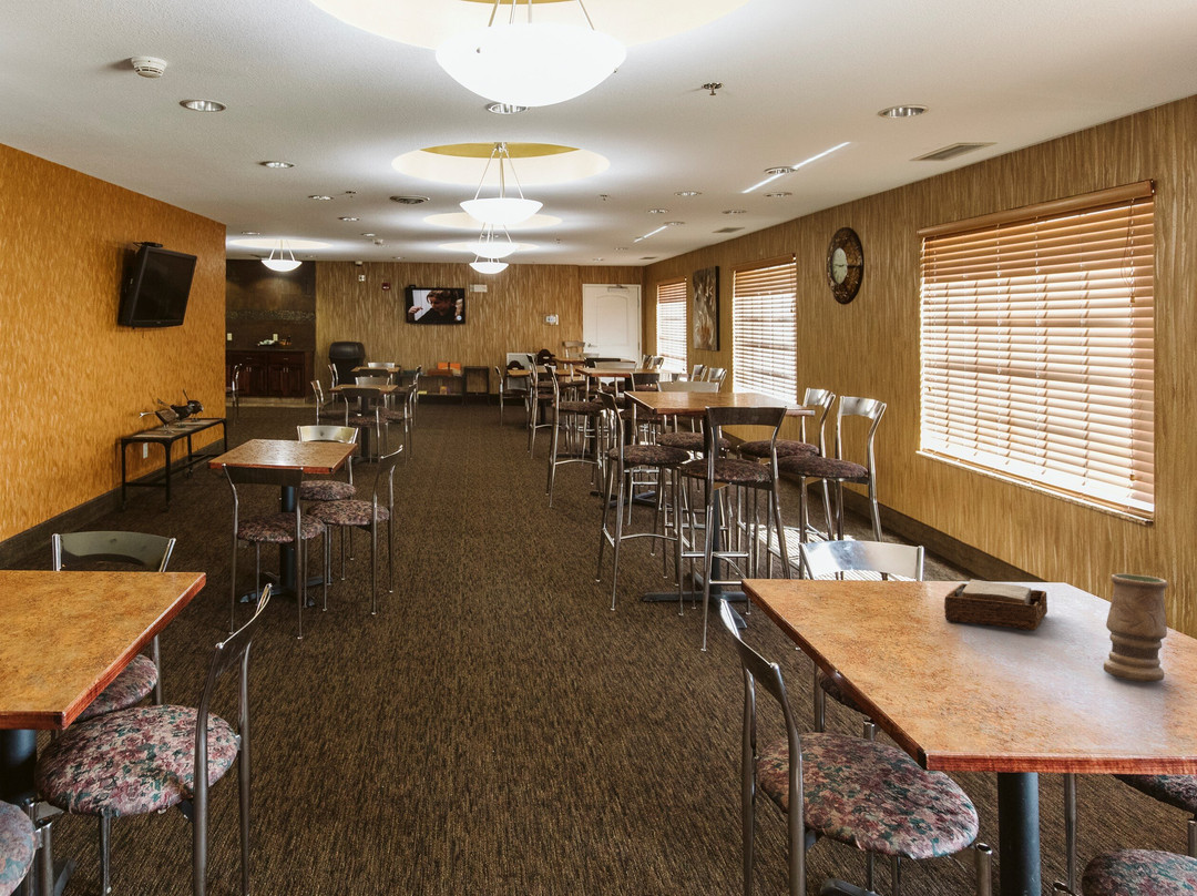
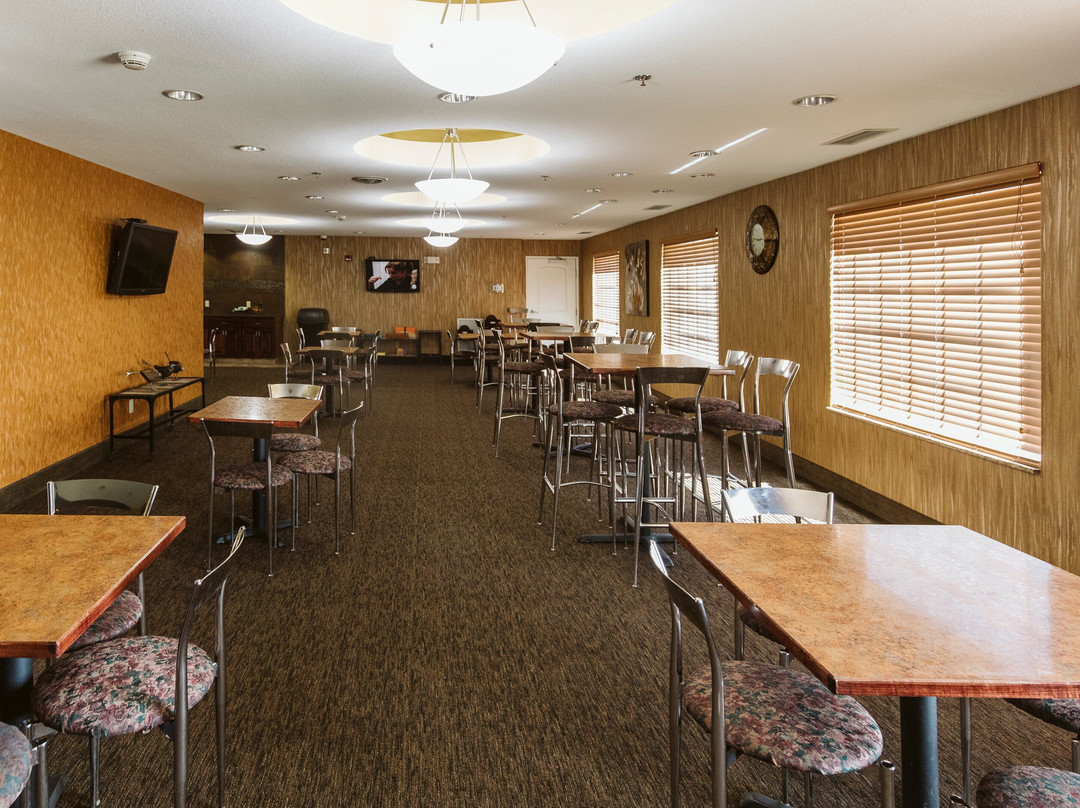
- vase [1103,572,1169,683]
- napkin holder [943,578,1048,632]
